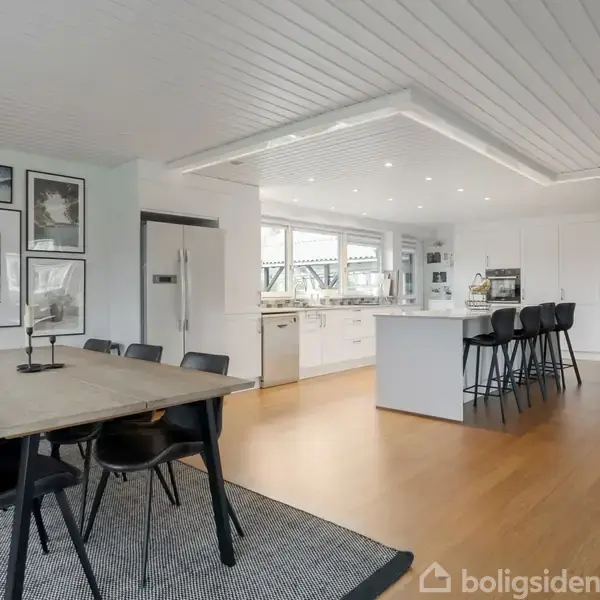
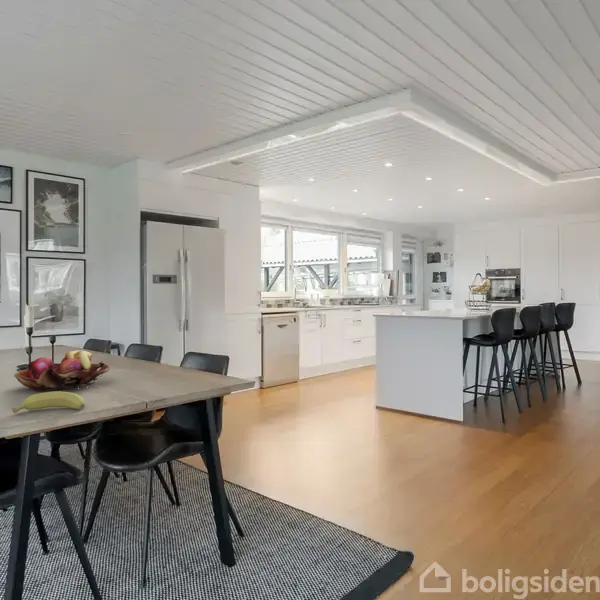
+ banana [11,390,86,414]
+ fruit basket [13,349,111,392]
